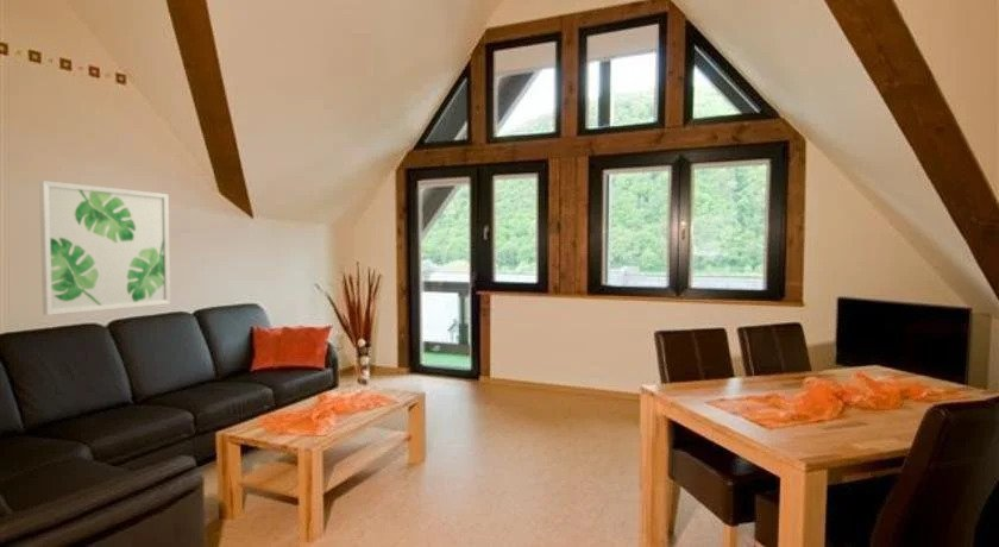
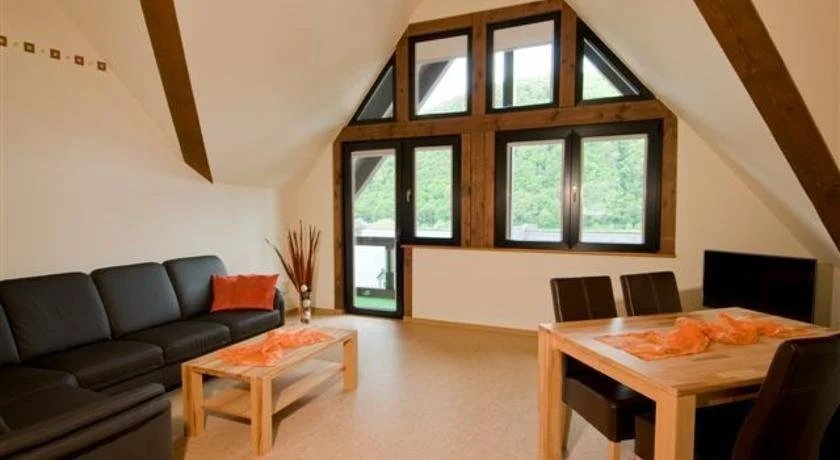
- wall art [38,180,171,316]
